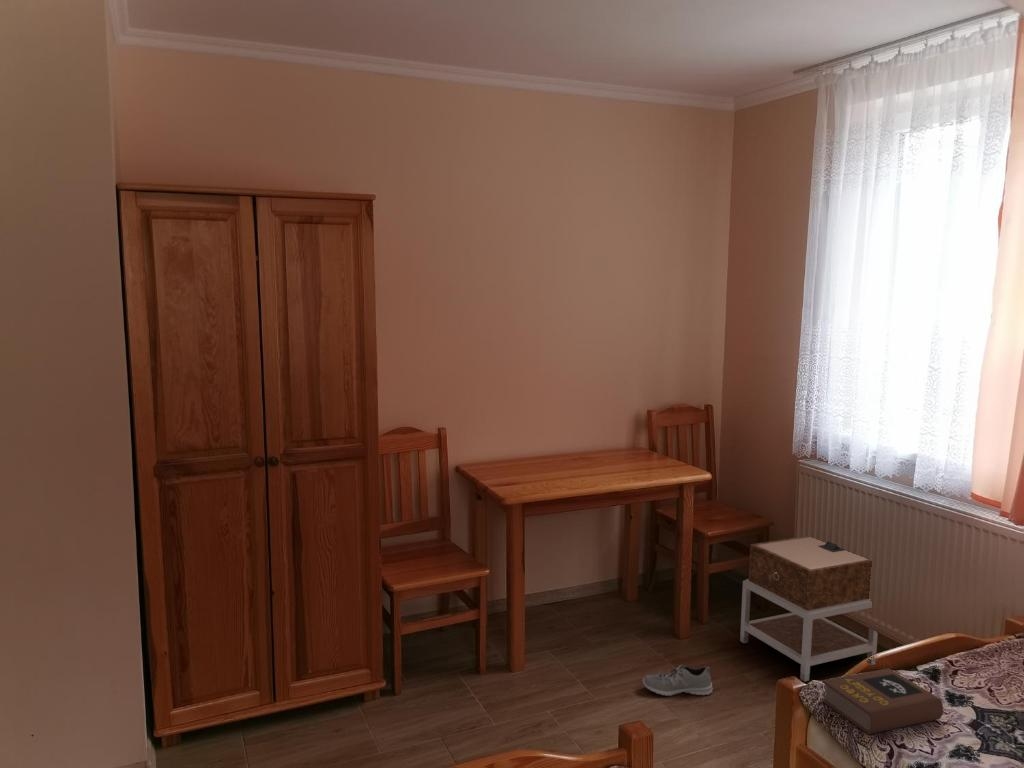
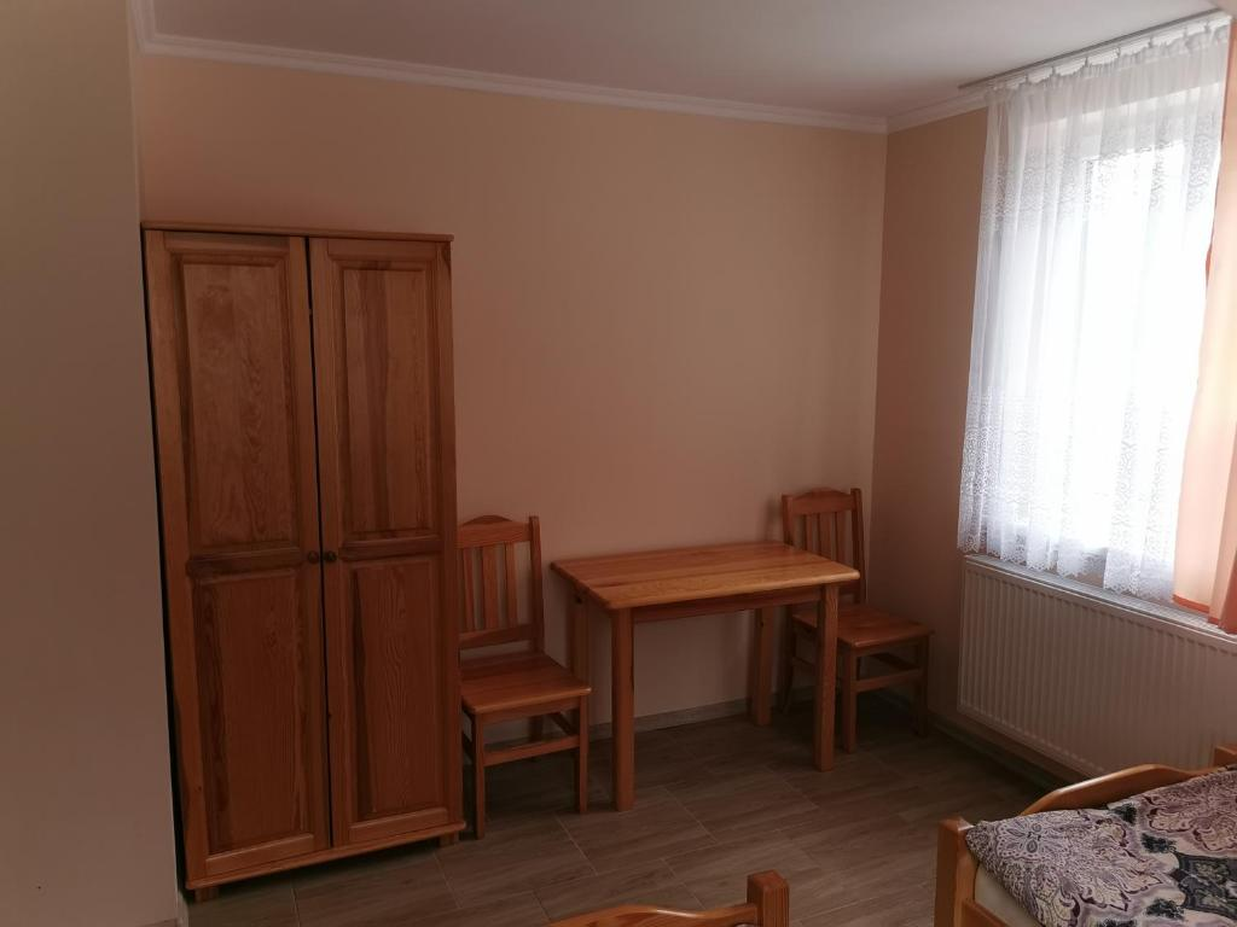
- sneaker [642,663,714,697]
- nightstand [739,535,879,682]
- book [820,667,944,735]
